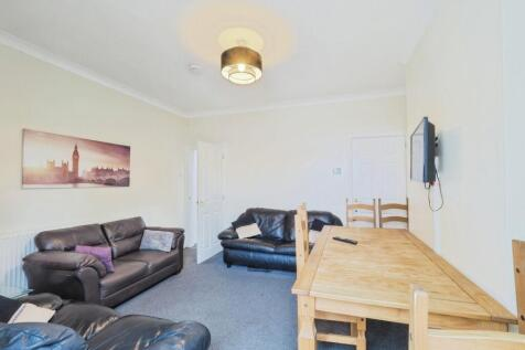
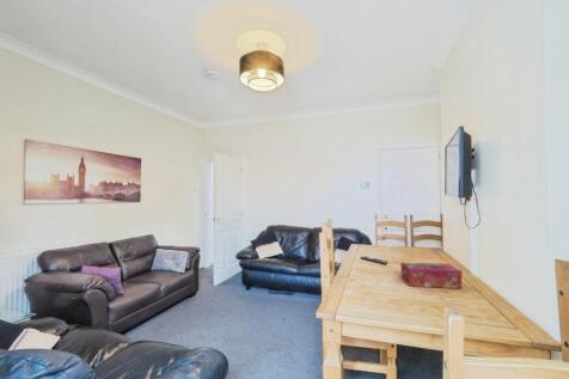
+ tissue box [399,262,463,289]
